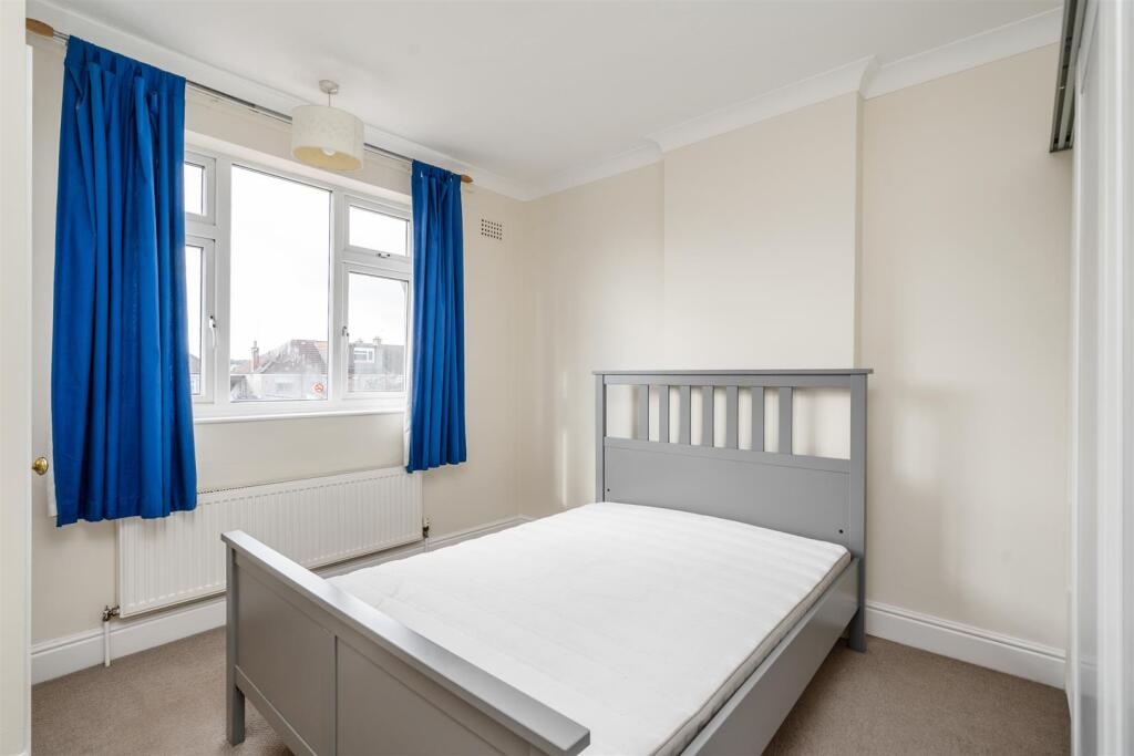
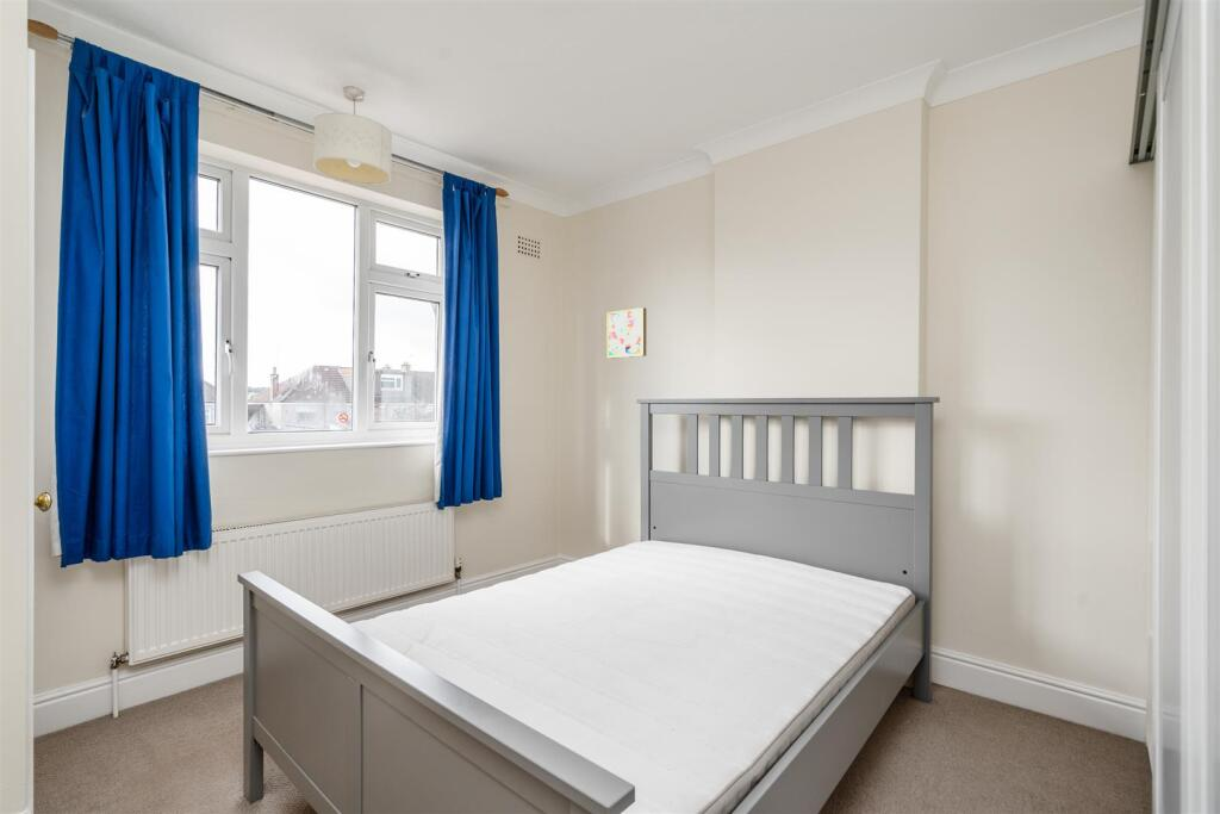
+ wall art [605,306,647,360]
